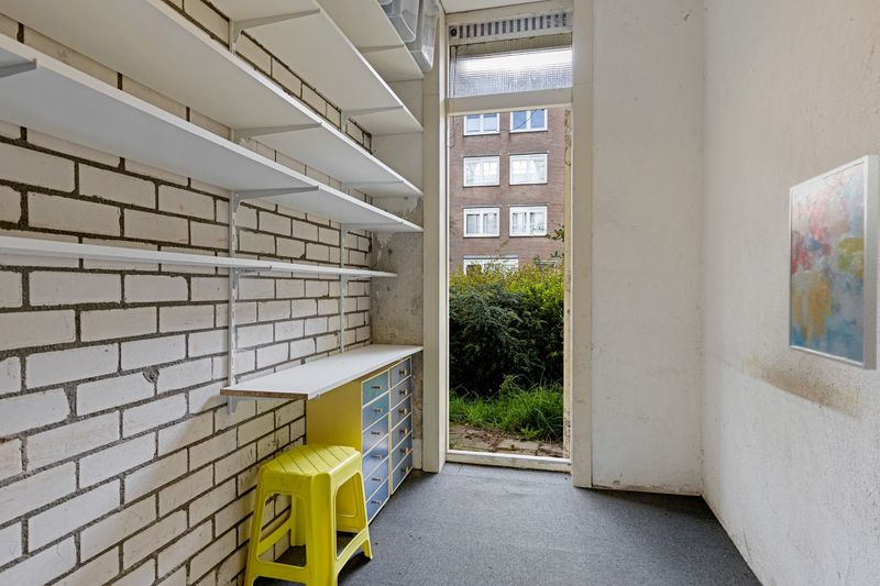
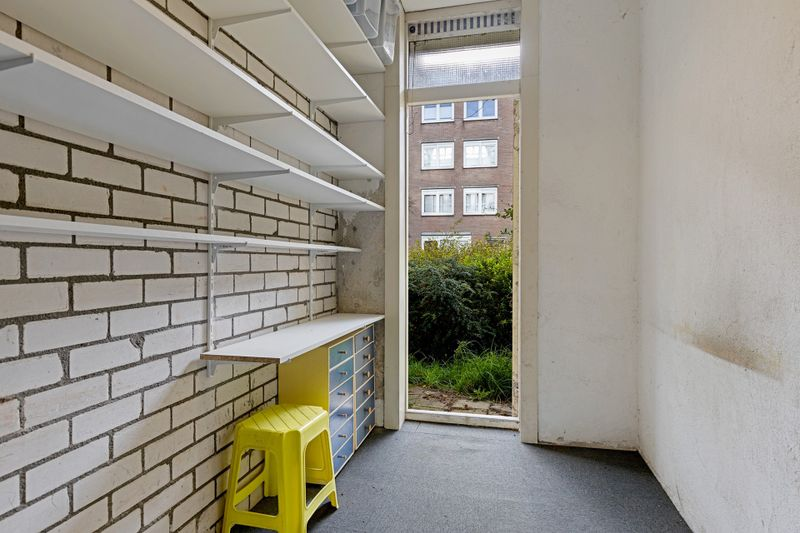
- wall art [788,154,880,372]
